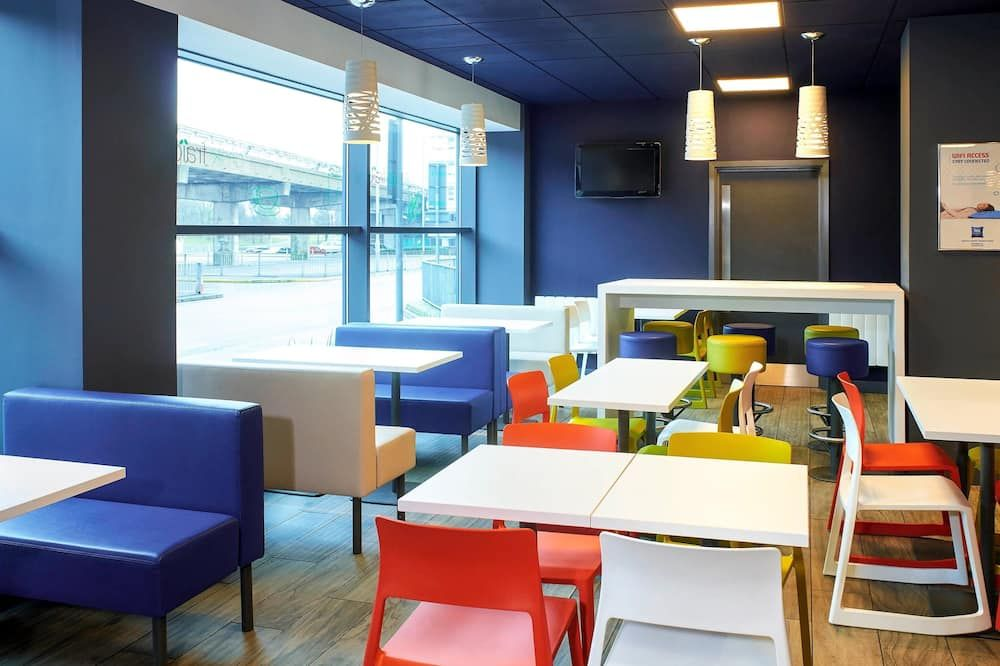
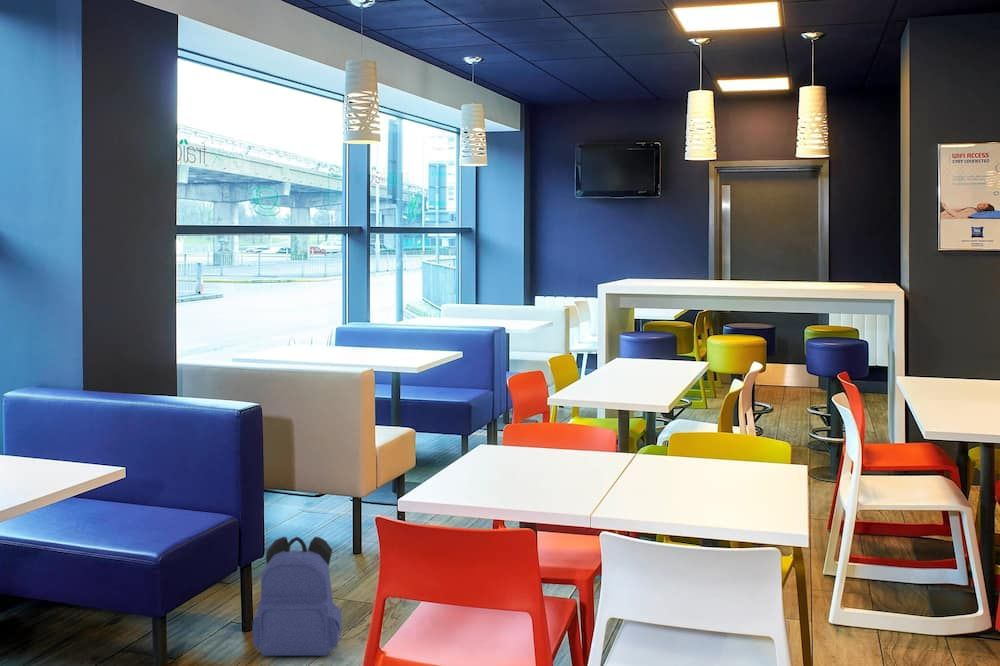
+ backpack [251,536,343,657]
